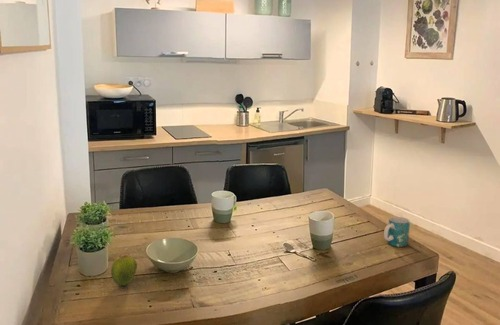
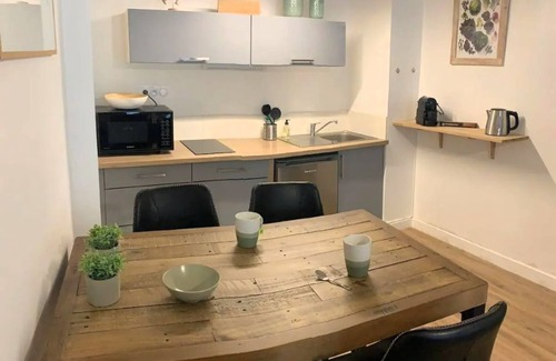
- fruit [110,254,138,286]
- mug [383,216,411,248]
